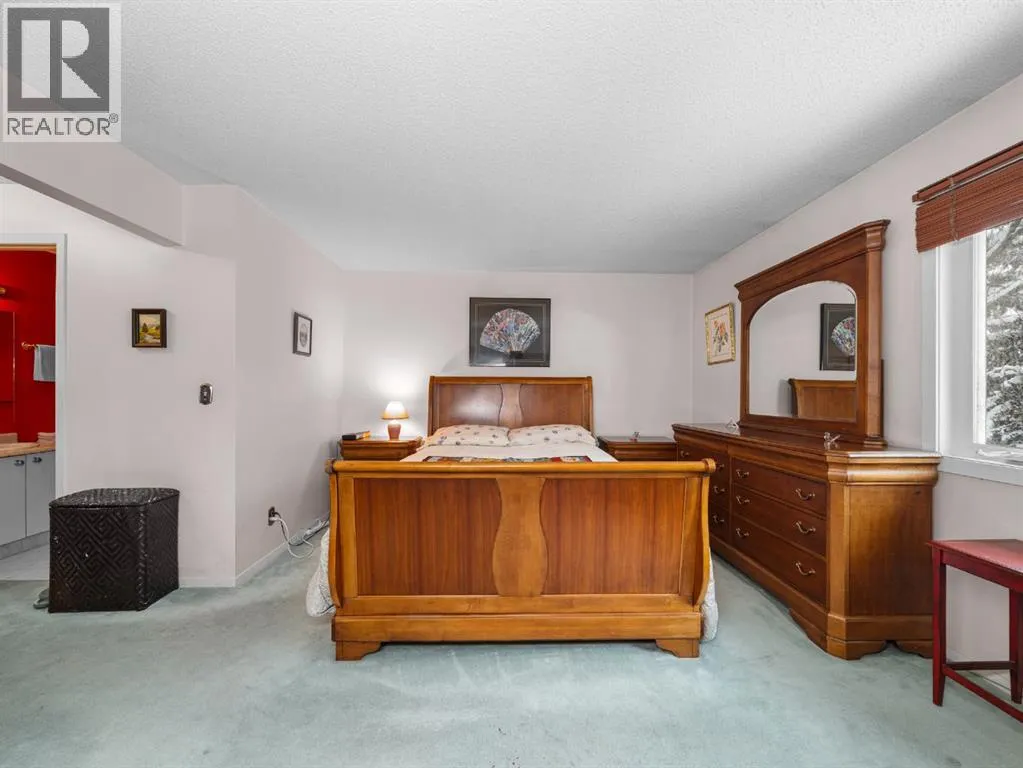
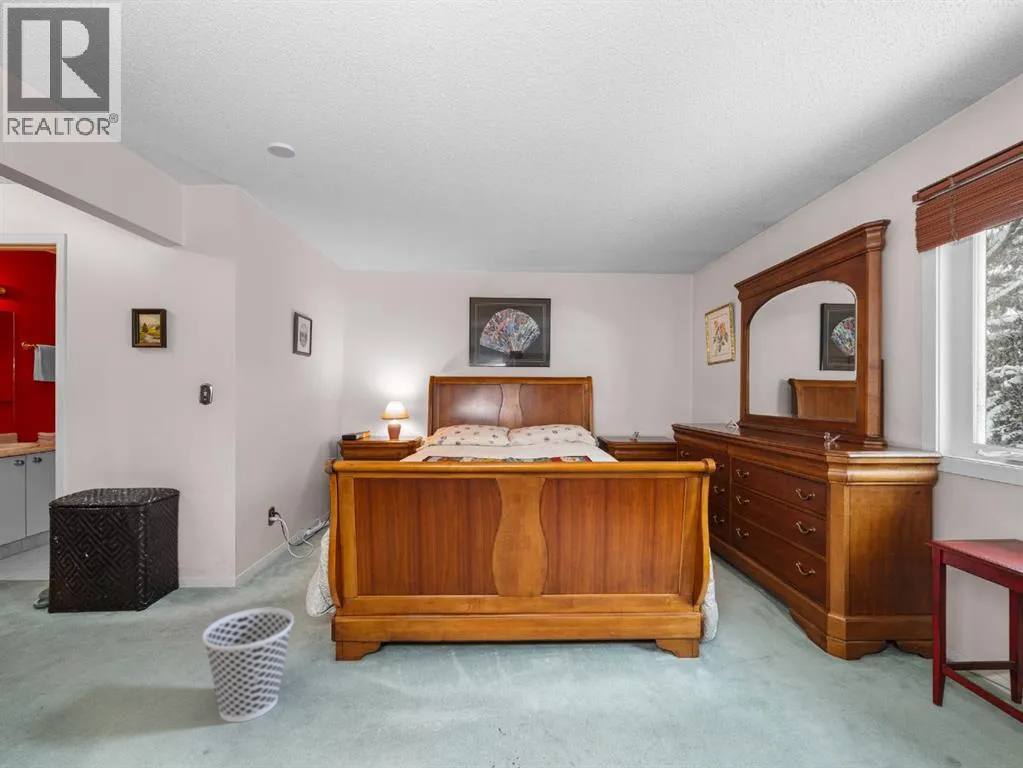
+ smoke detector [266,141,296,159]
+ wastebasket [202,607,295,723]
